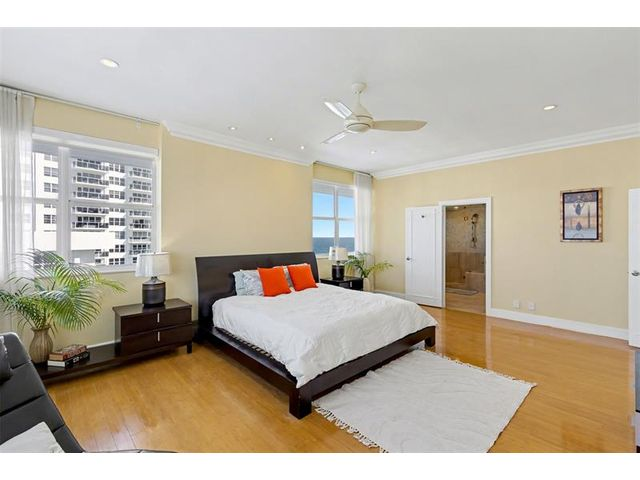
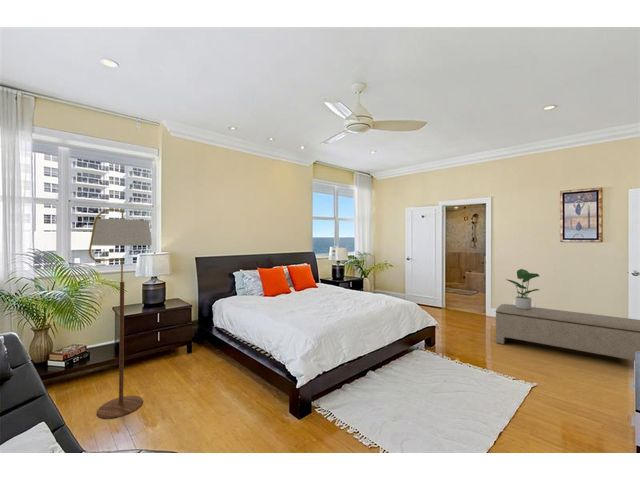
+ potted plant [505,268,540,309]
+ floor lamp [88,208,153,420]
+ bench [495,303,640,361]
